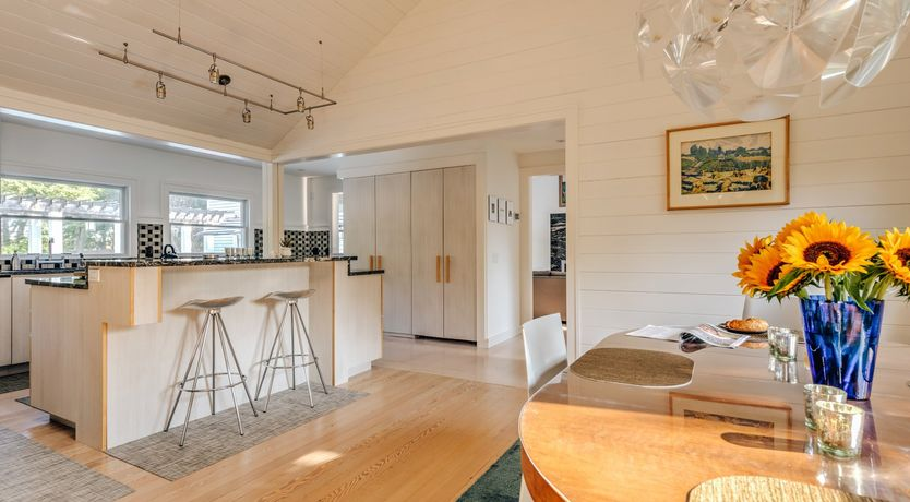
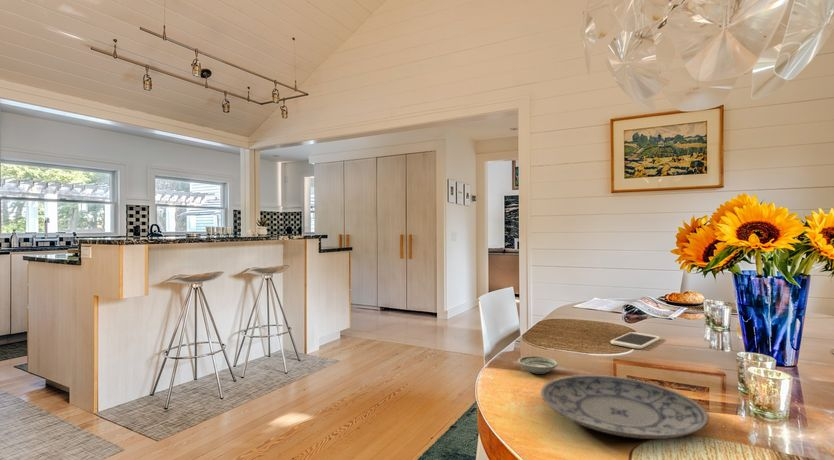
+ smartphone [610,331,661,350]
+ plate [540,374,710,440]
+ saucer [517,355,559,375]
